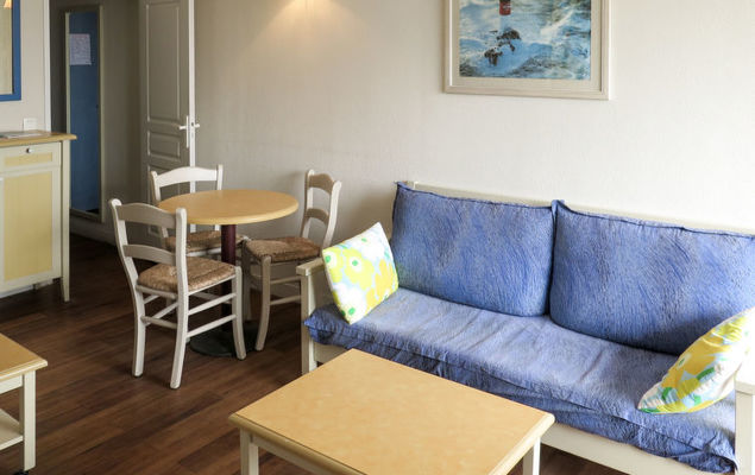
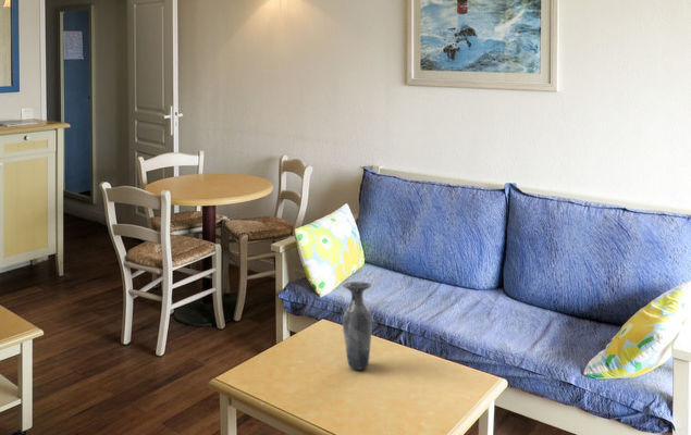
+ vase [342,281,373,371]
